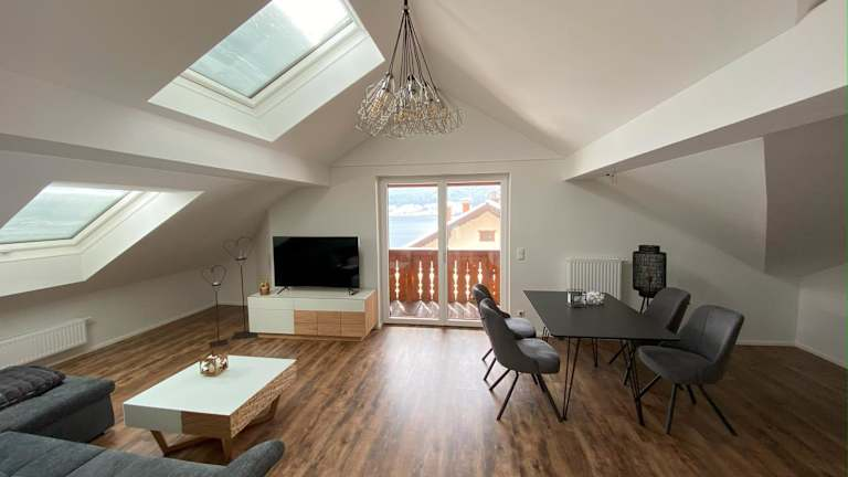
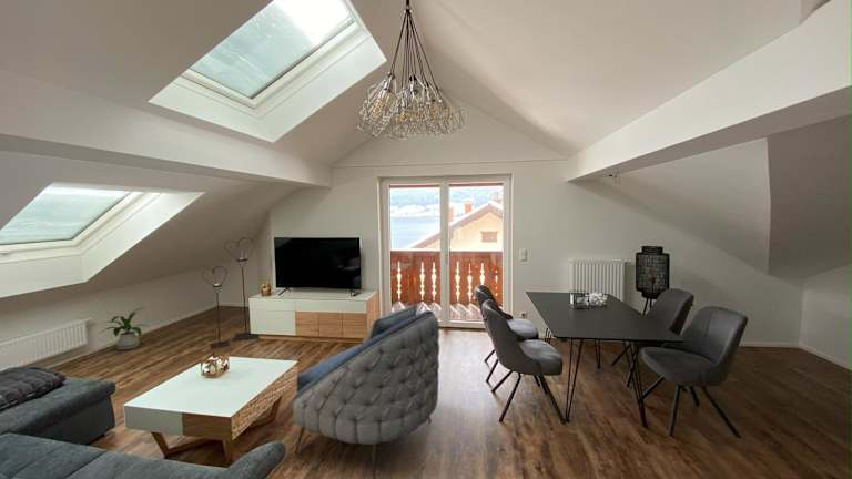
+ armchair [292,304,440,479]
+ house plant [100,307,150,351]
